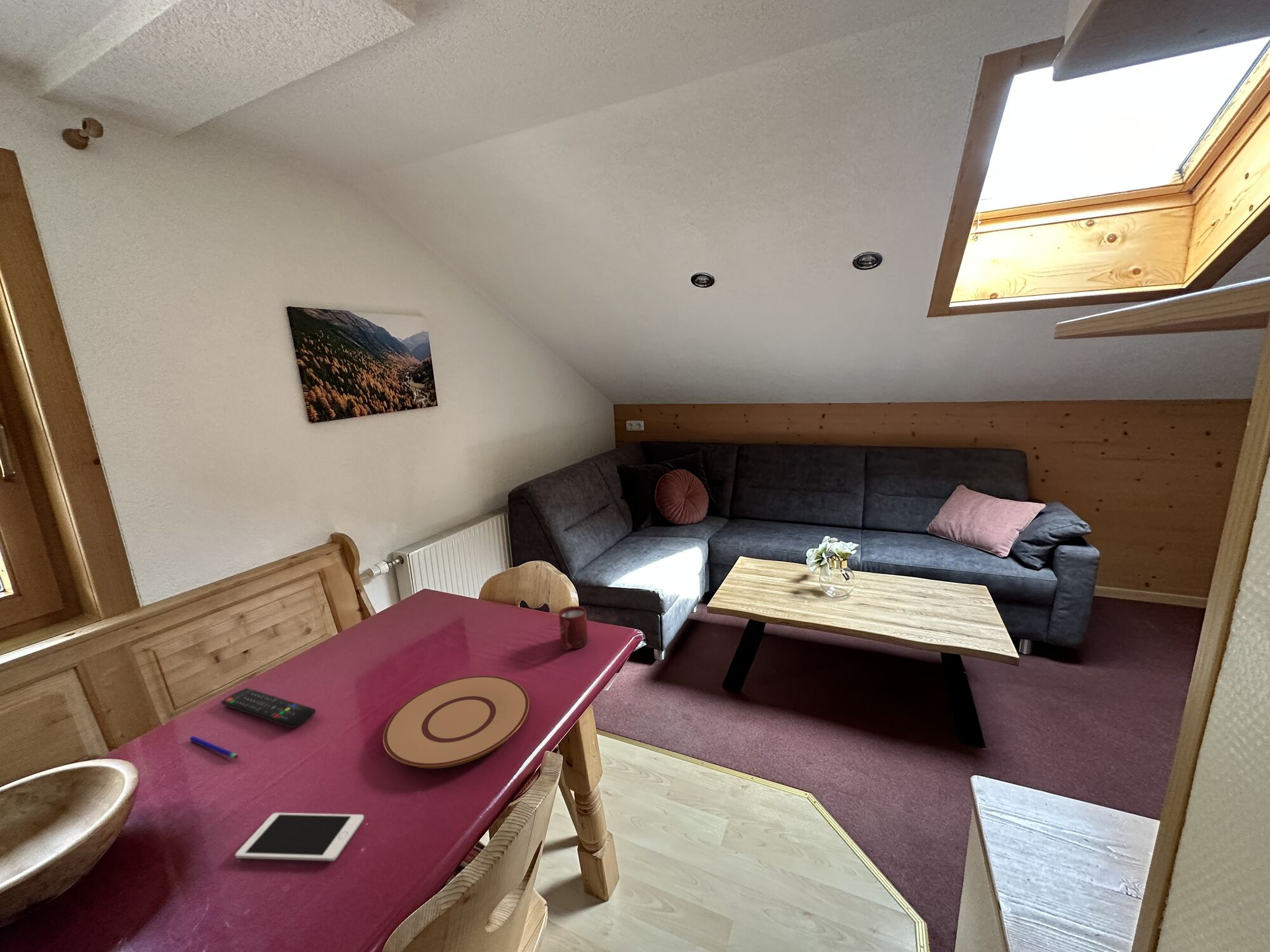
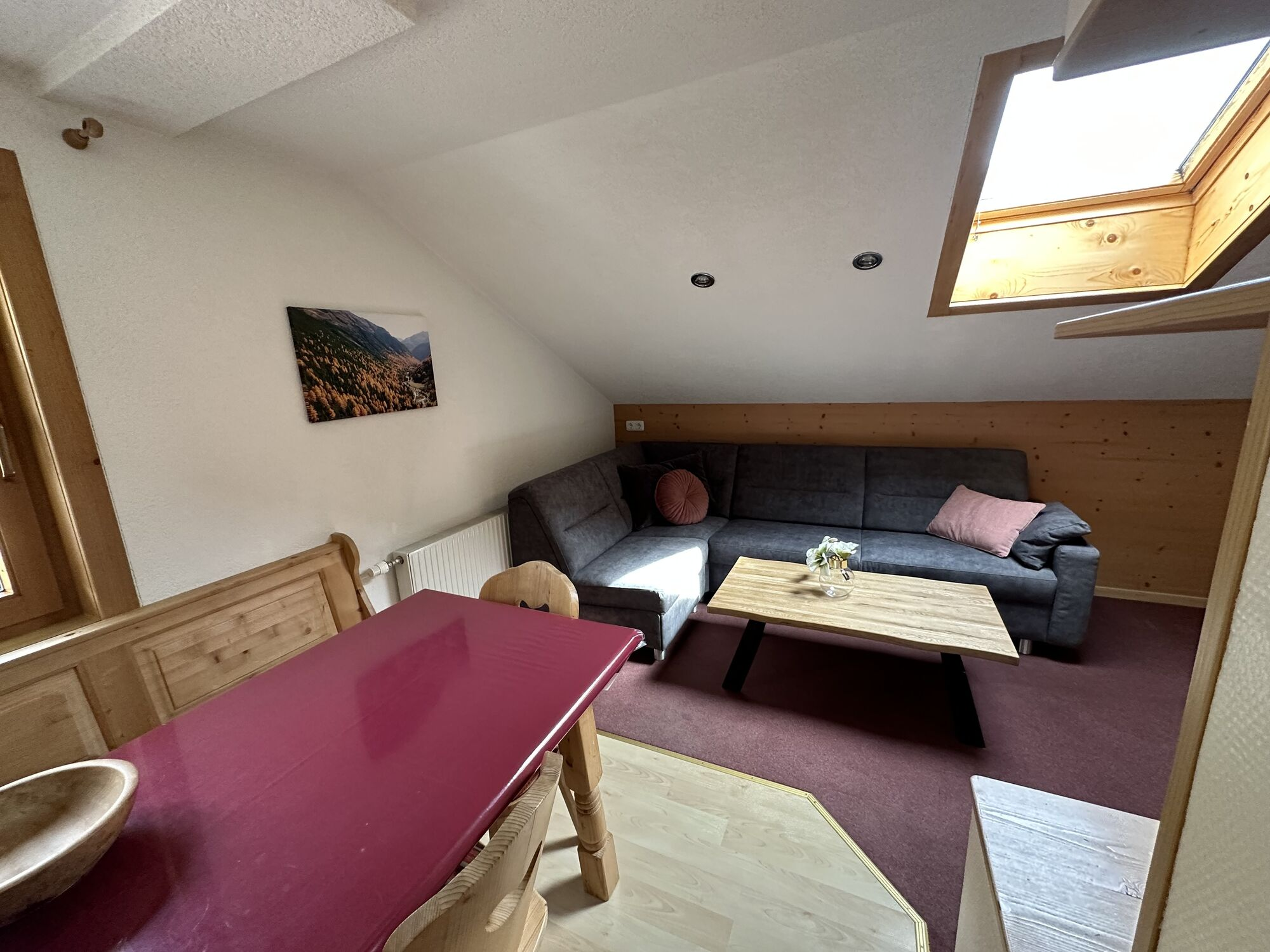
- pen [189,736,239,760]
- remote control [220,687,317,729]
- cup [558,605,589,651]
- cell phone [234,812,364,862]
- plate [382,675,530,769]
